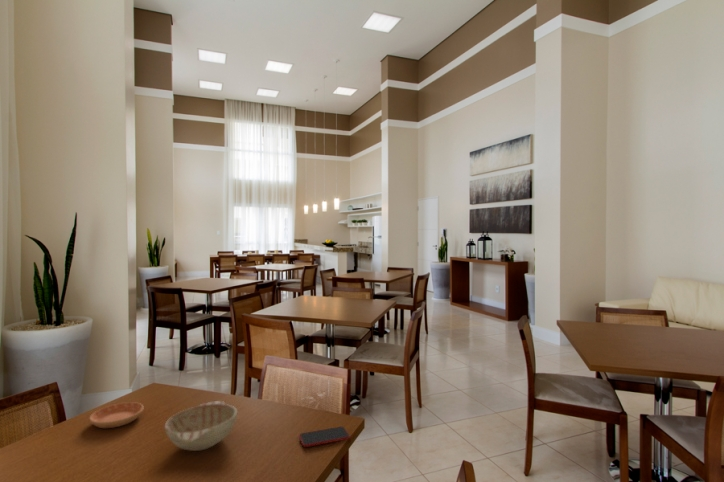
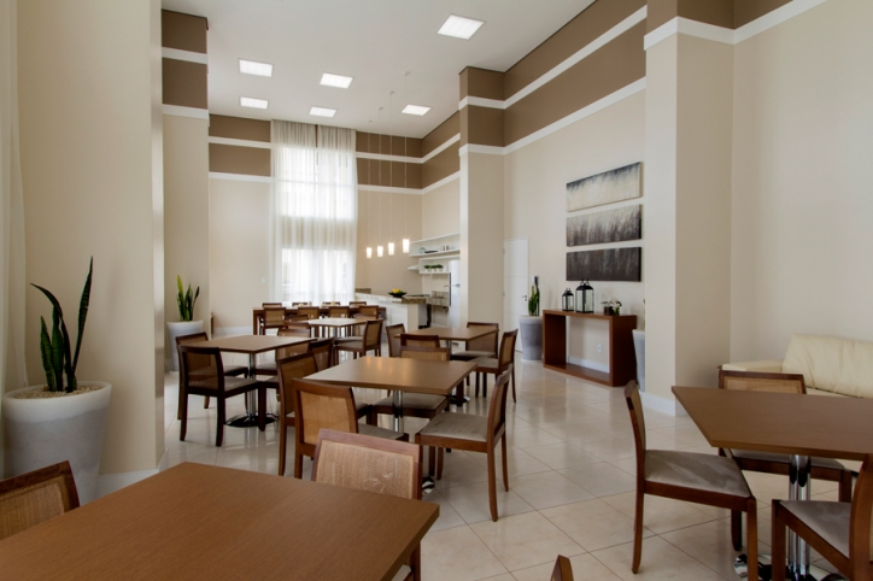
- smartphone [298,426,351,448]
- saucer [88,401,145,429]
- decorative bowl [164,400,238,452]
